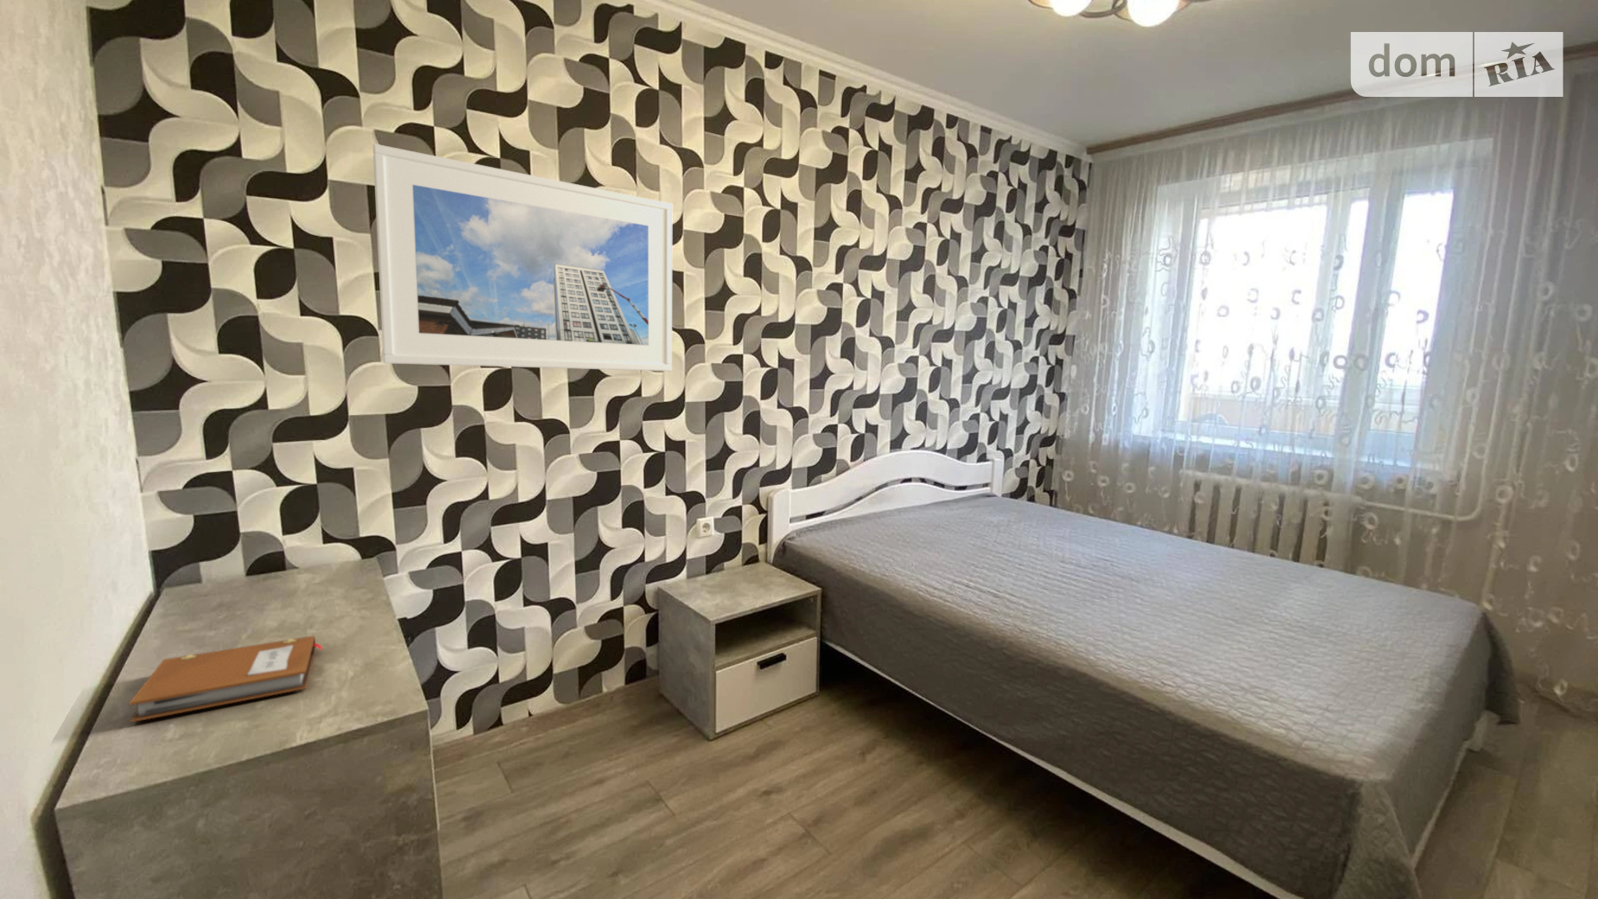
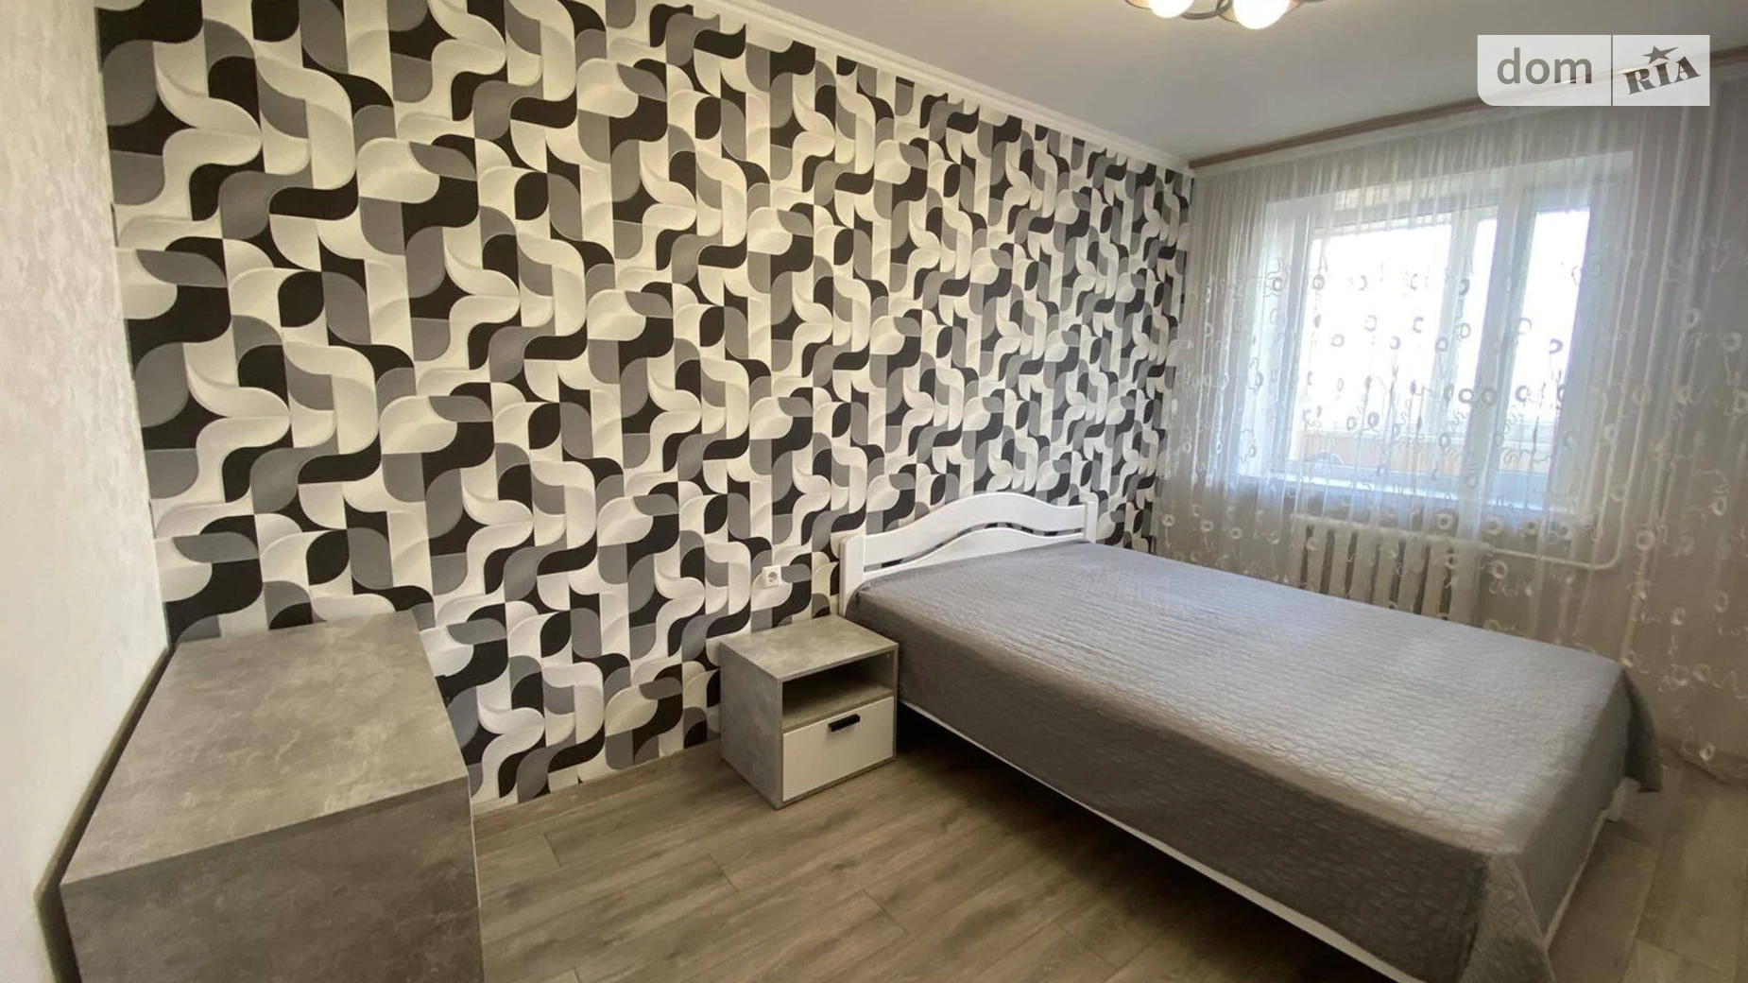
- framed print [372,144,673,372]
- notebook [127,634,323,722]
